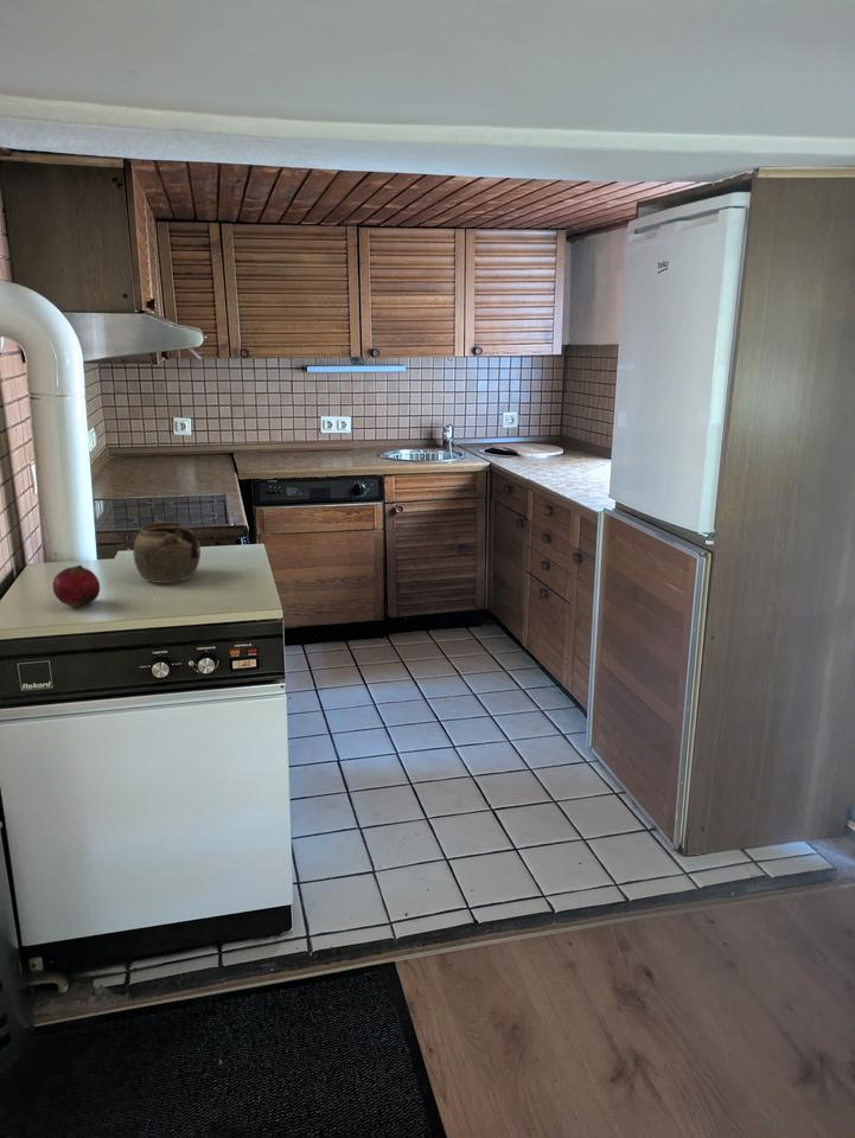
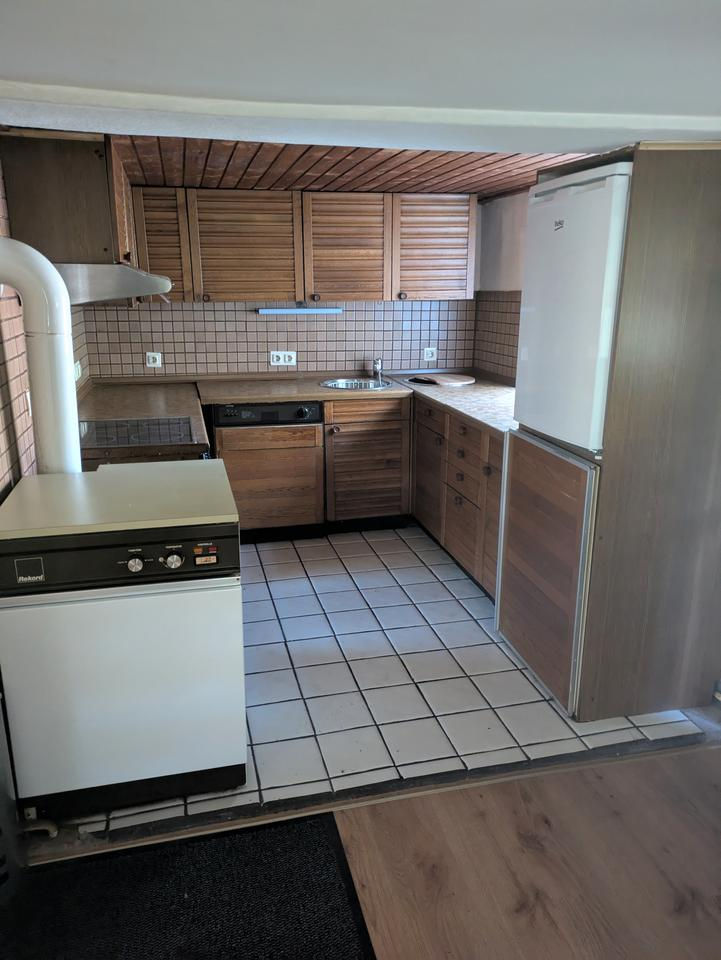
- teapot [132,520,202,584]
- fruit [52,564,101,608]
